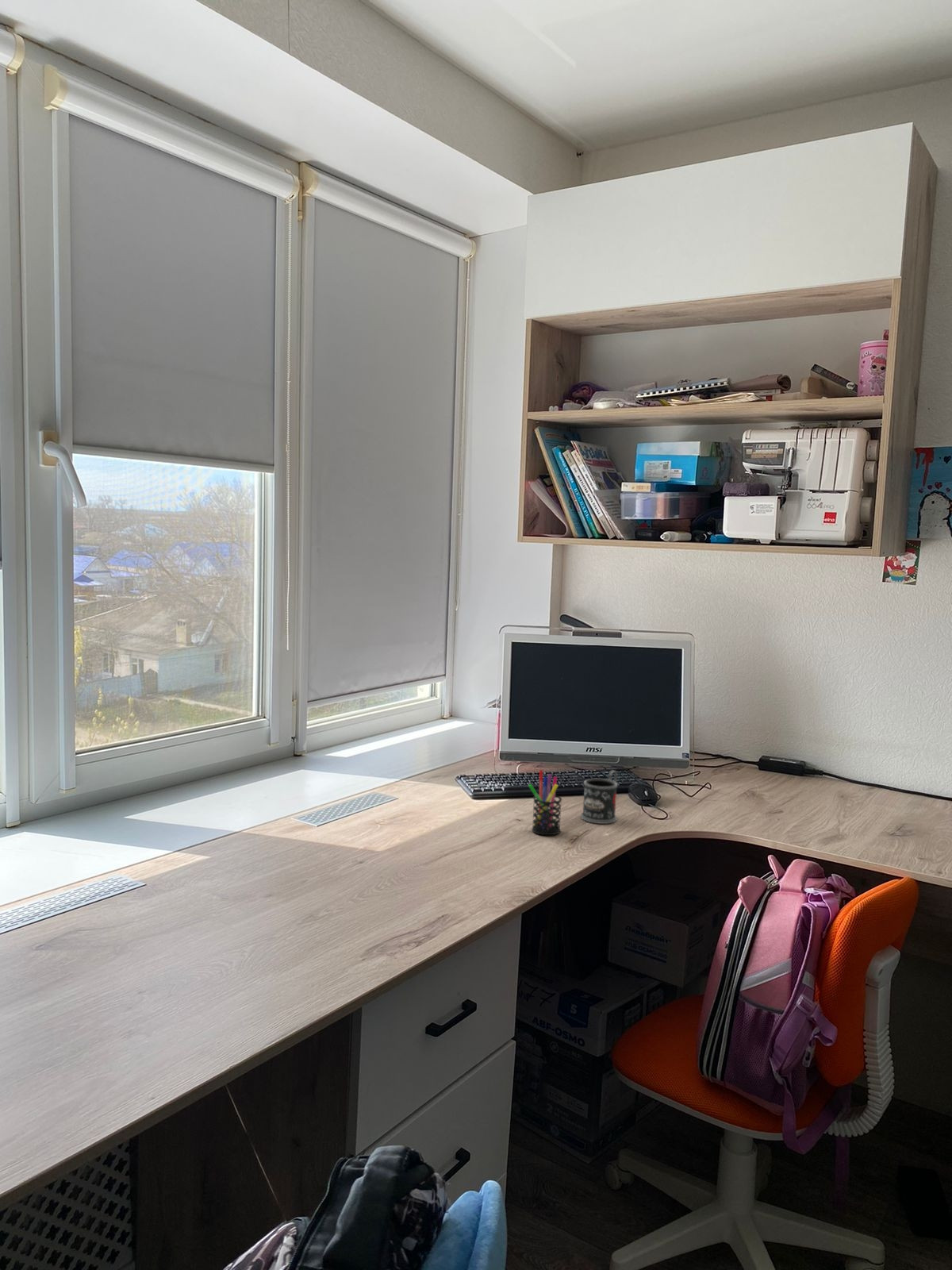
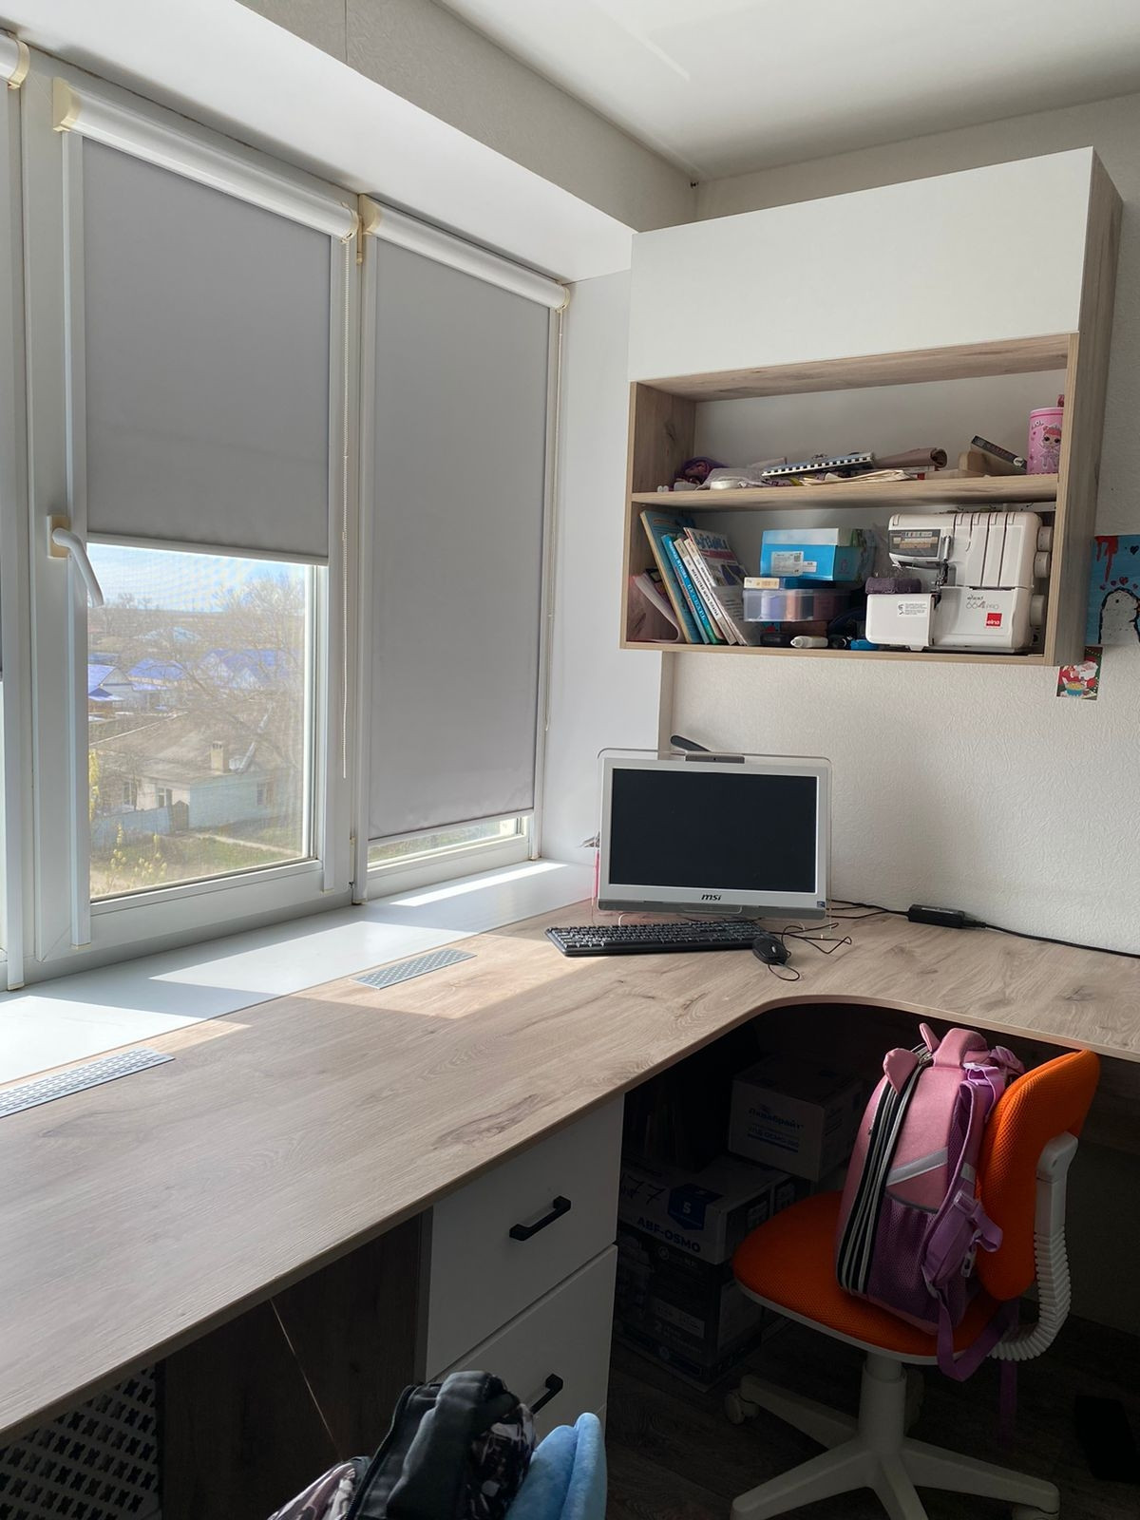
- pen holder [528,769,562,836]
- mug [580,769,618,825]
